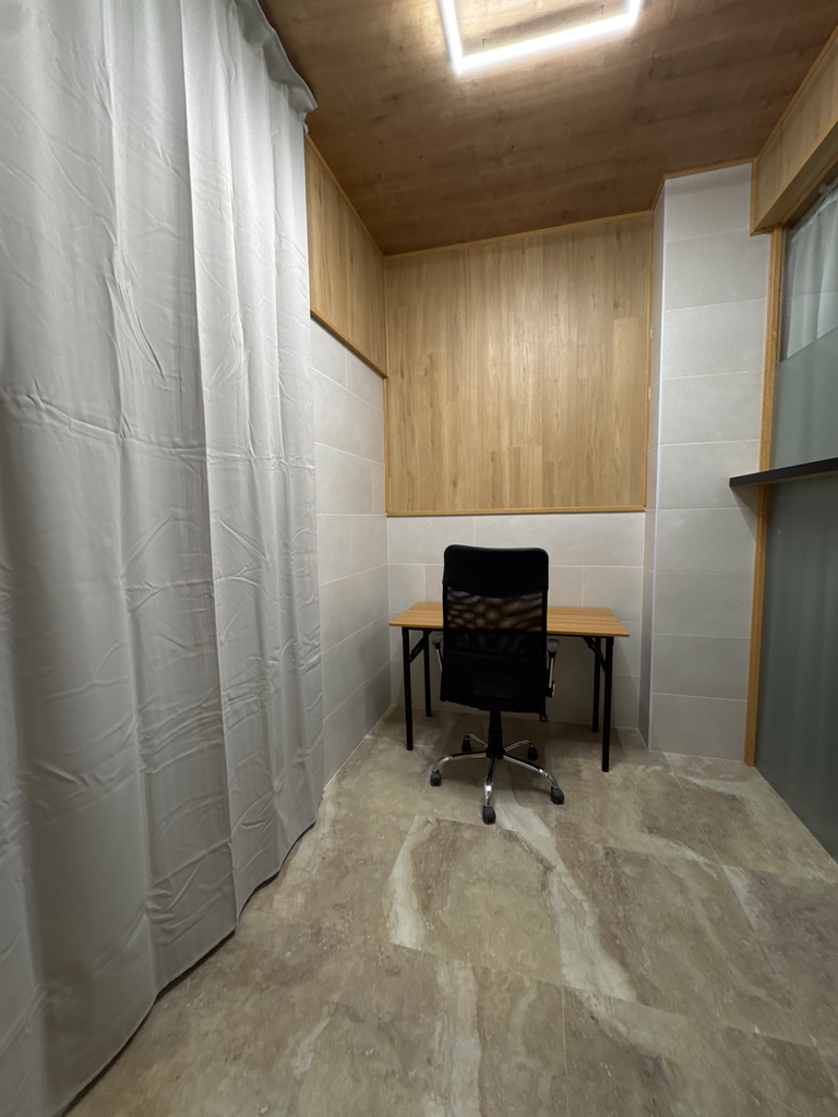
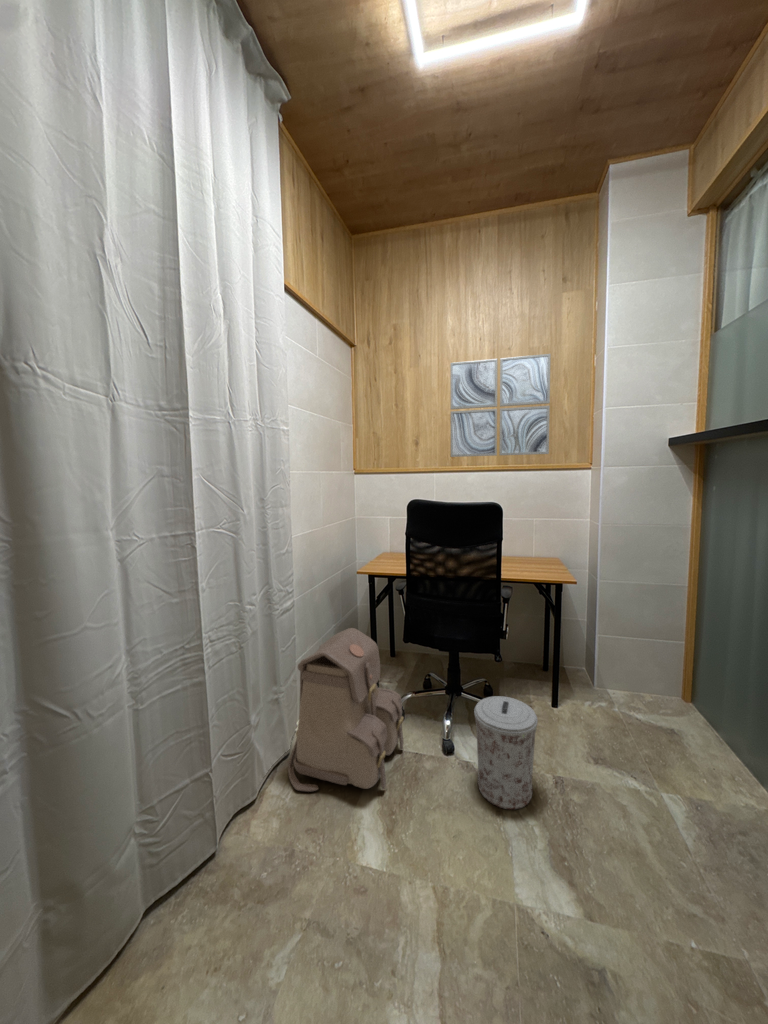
+ trash can [473,695,539,810]
+ backpack [287,627,405,793]
+ wall art [449,353,552,458]
